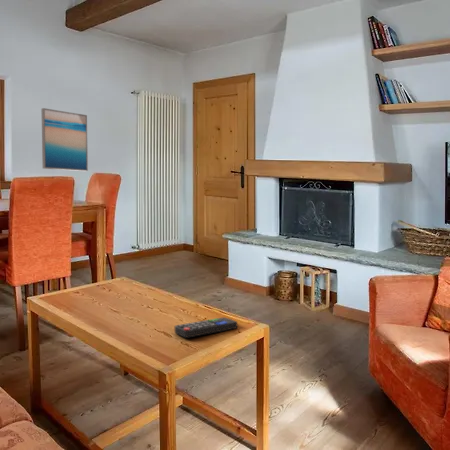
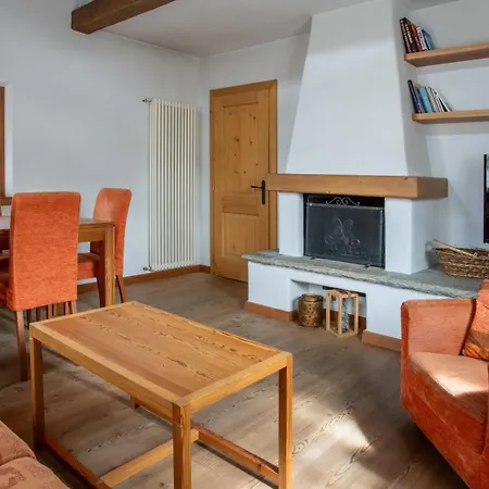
- remote control [174,316,238,339]
- wall art [40,107,89,172]
